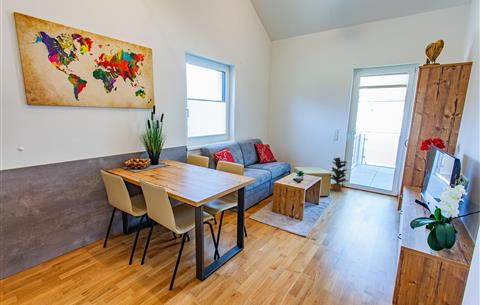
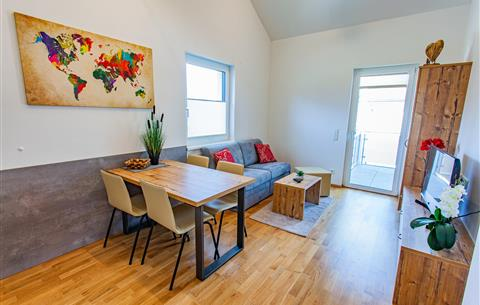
- potted plant [330,157,349,192]
